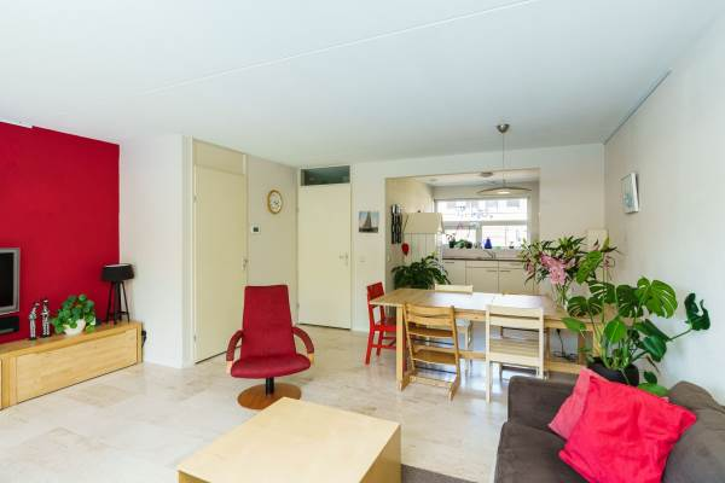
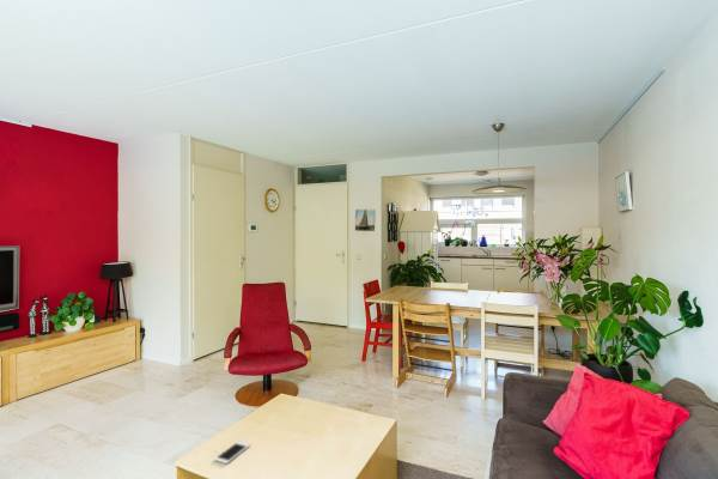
+ cell phone [213,441,251,465]
